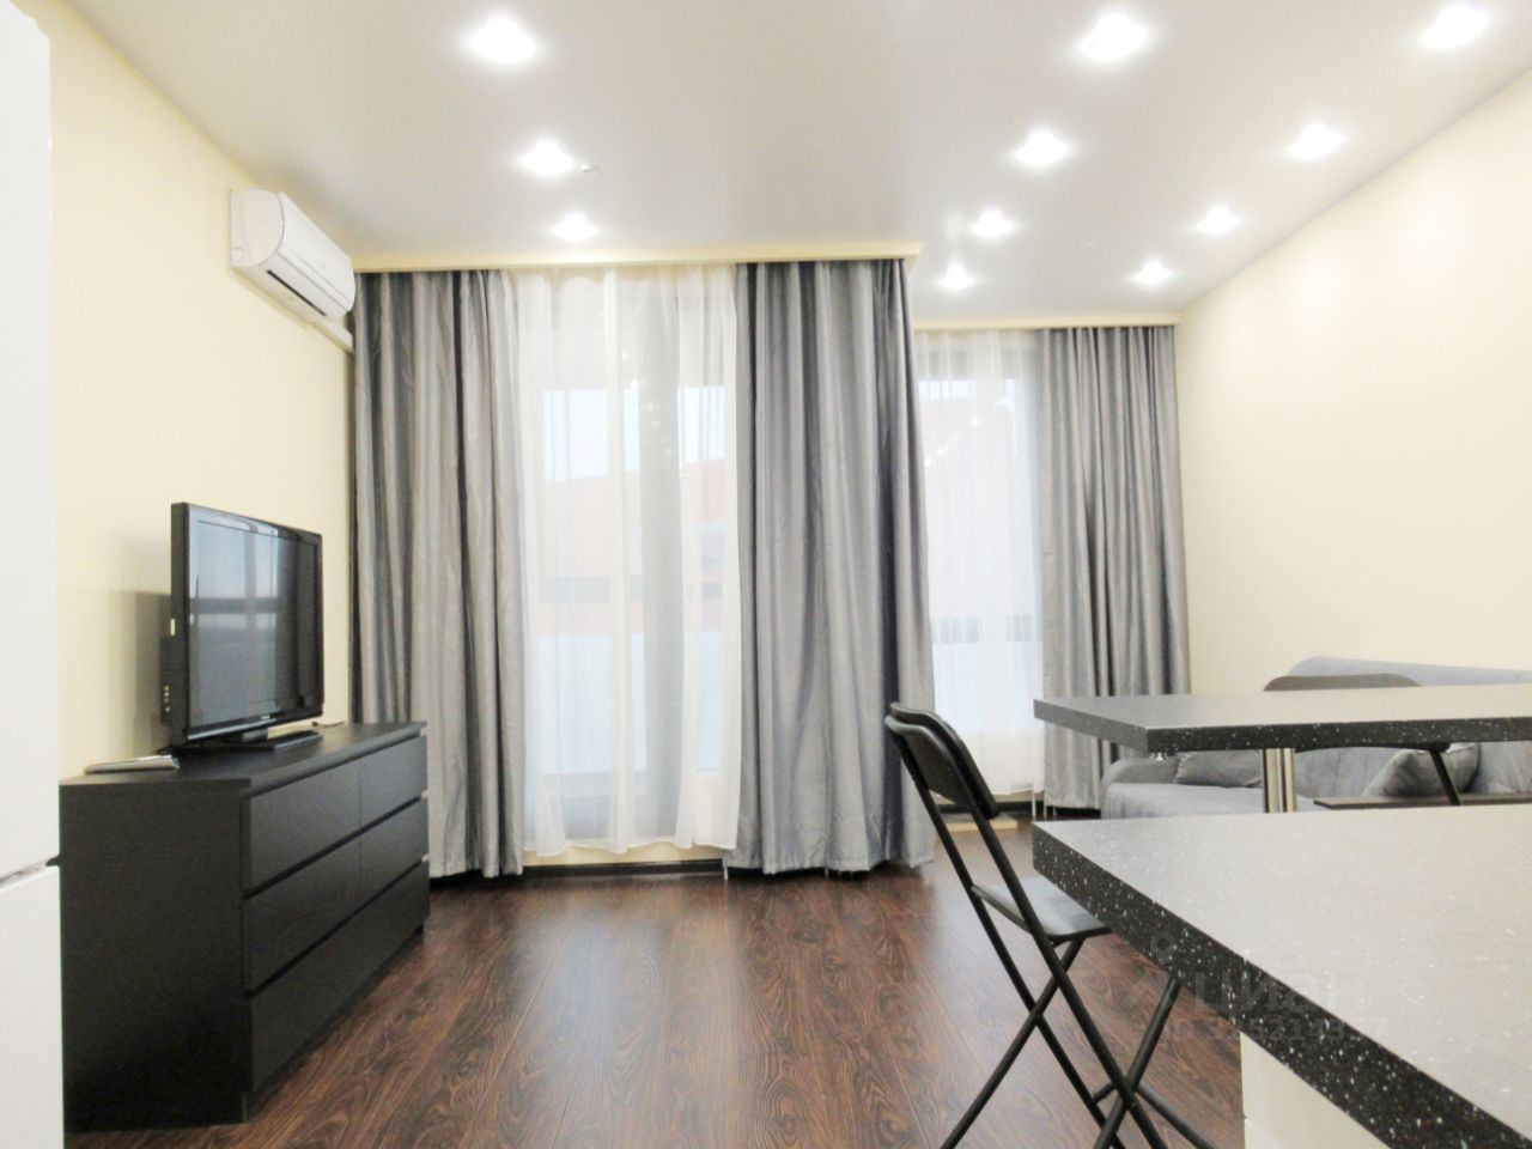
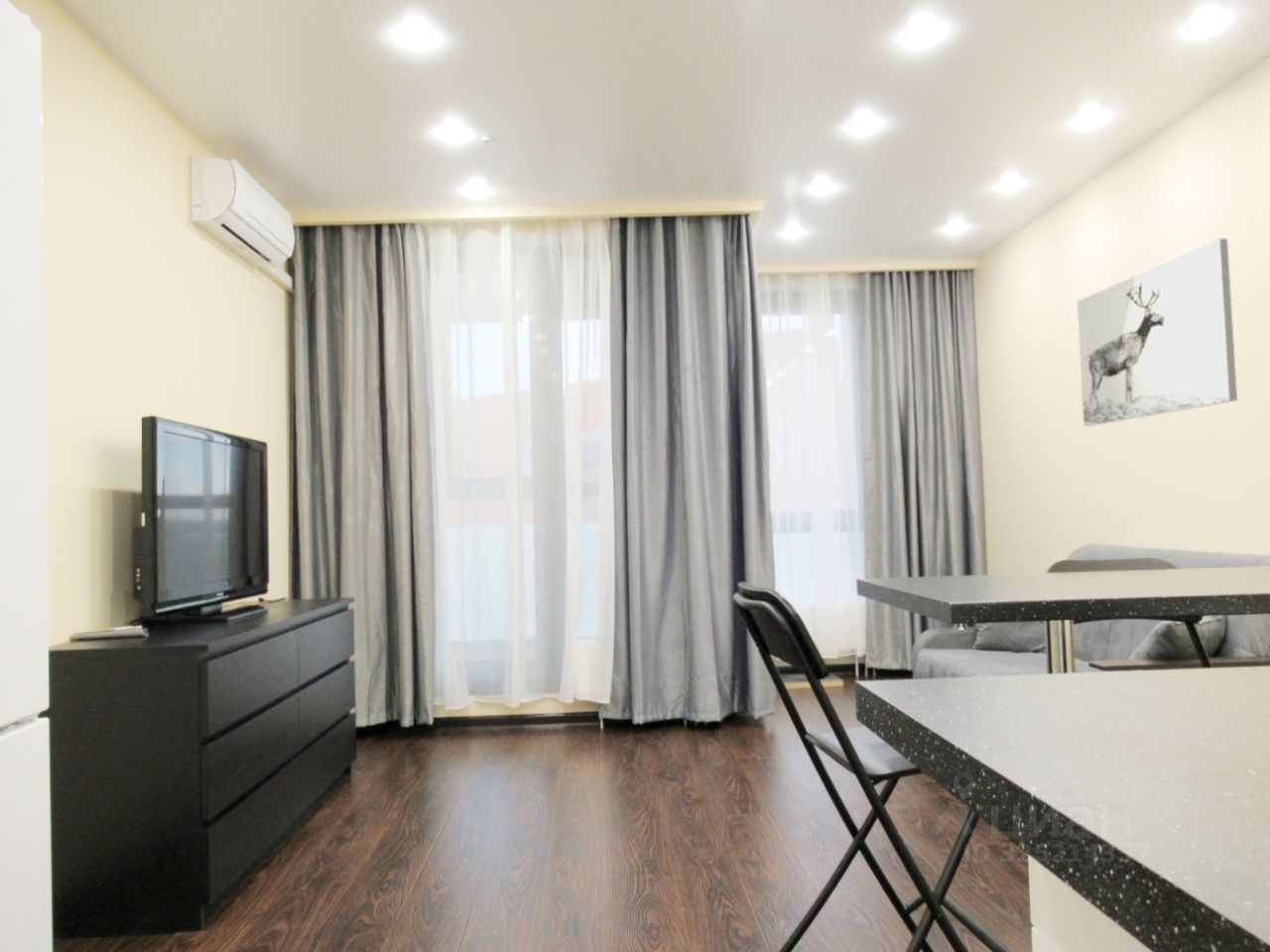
+ wall art [1077,237,1238,427]
